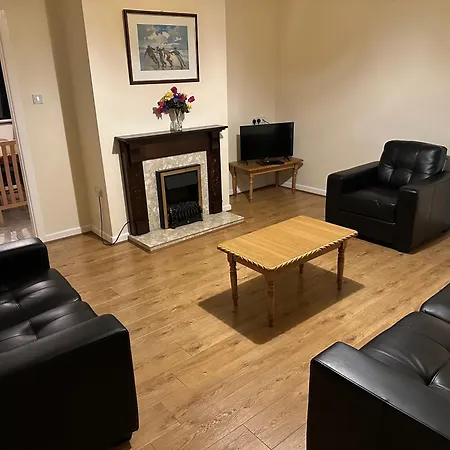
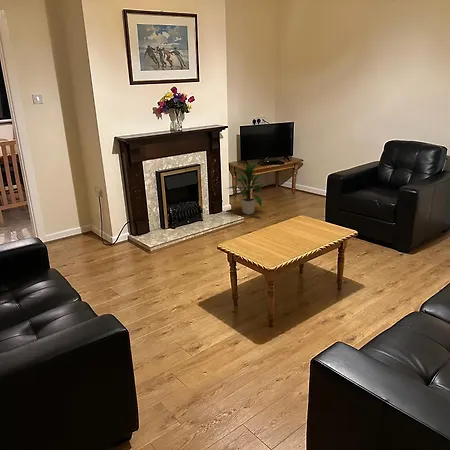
+ indoor plant [226,160,267,215]
